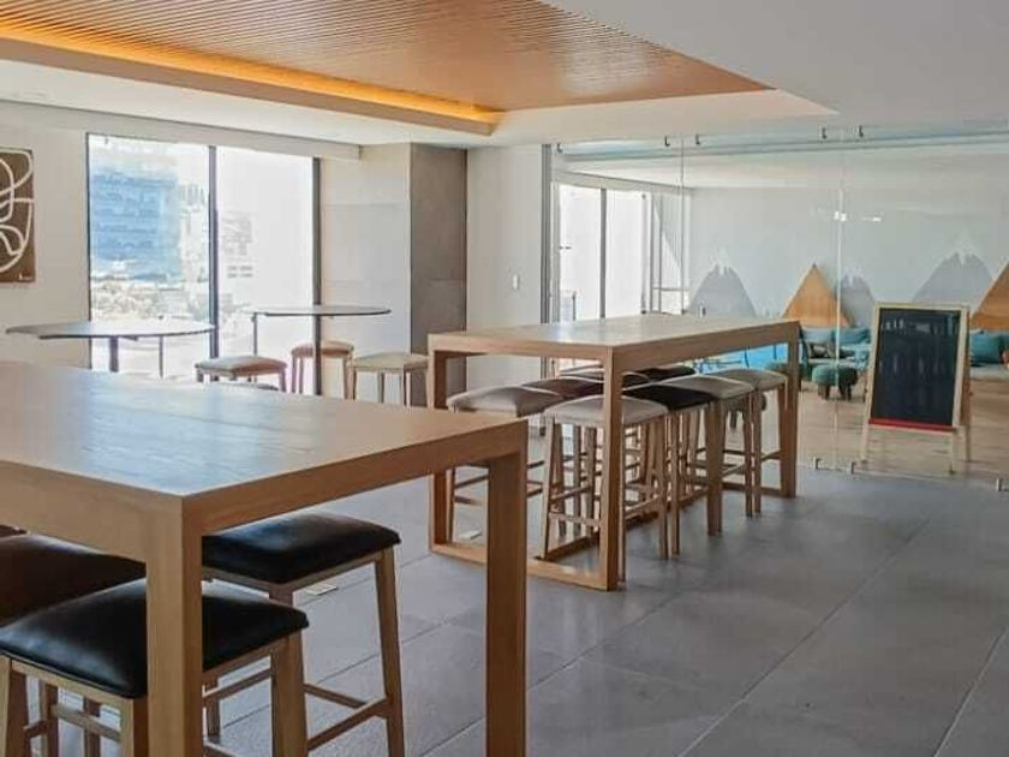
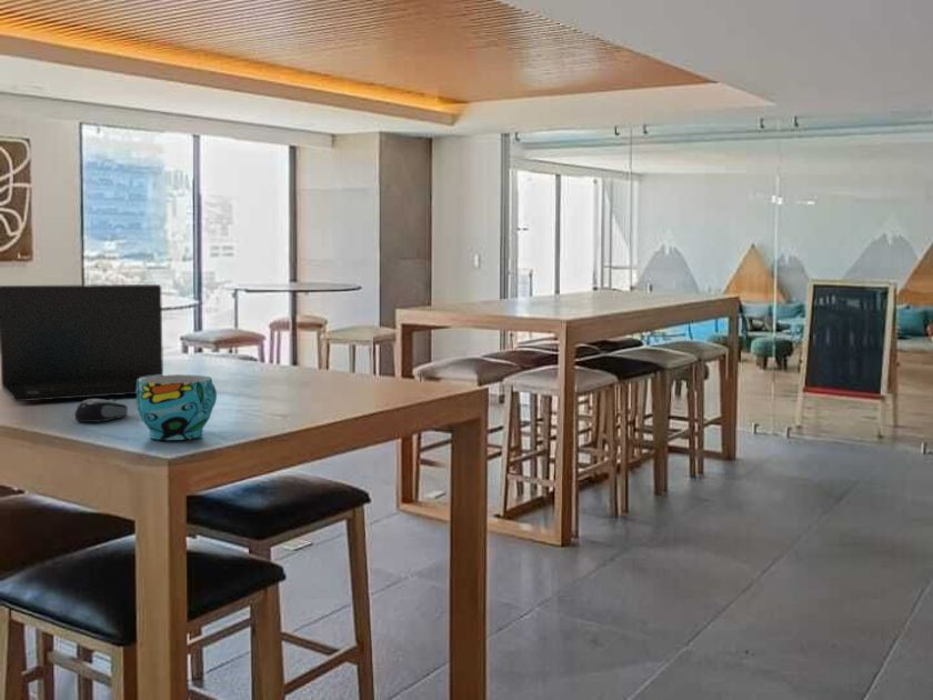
+ computer mouse [73,398,129,423]
+ laptop [0,283,164,402]
+ cup [136,373,218,441]
